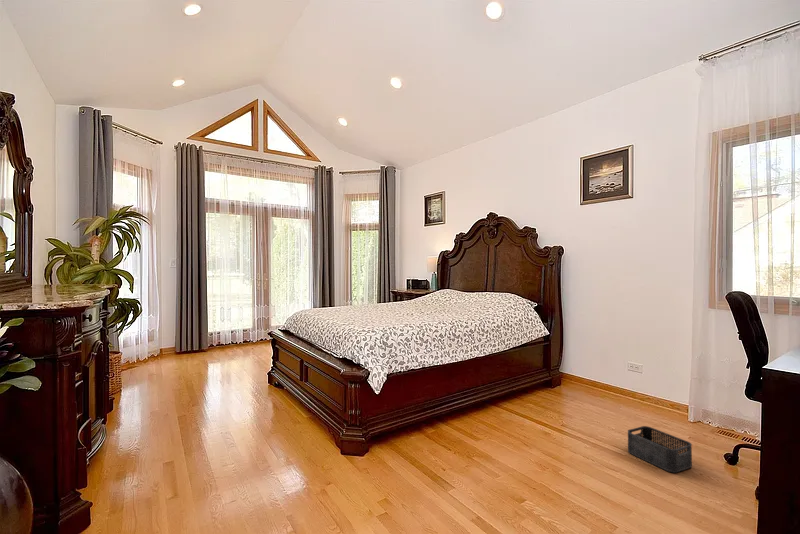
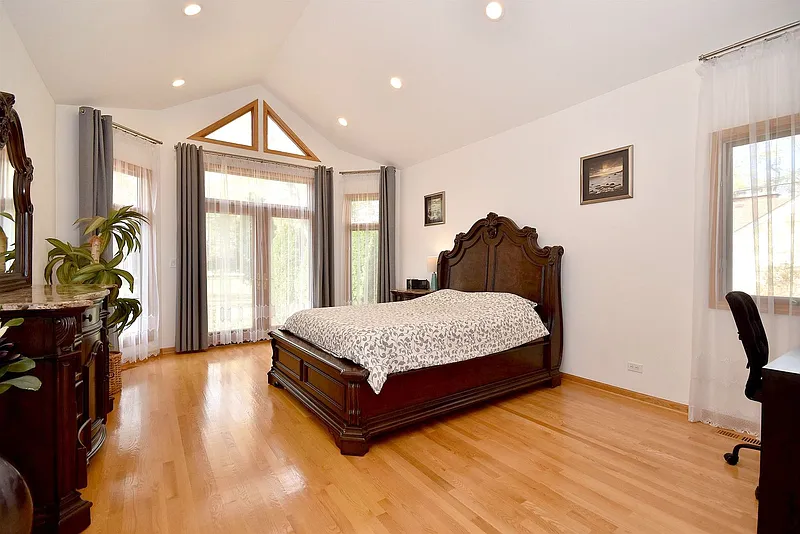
- storage bin [627,425,693,473]
